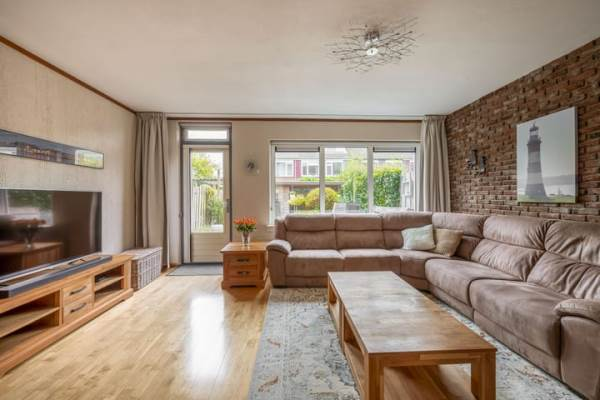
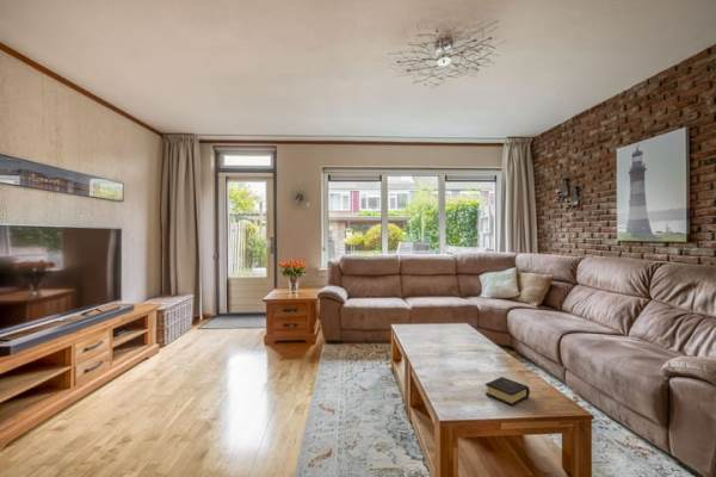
+ book [484,376,531,407]
